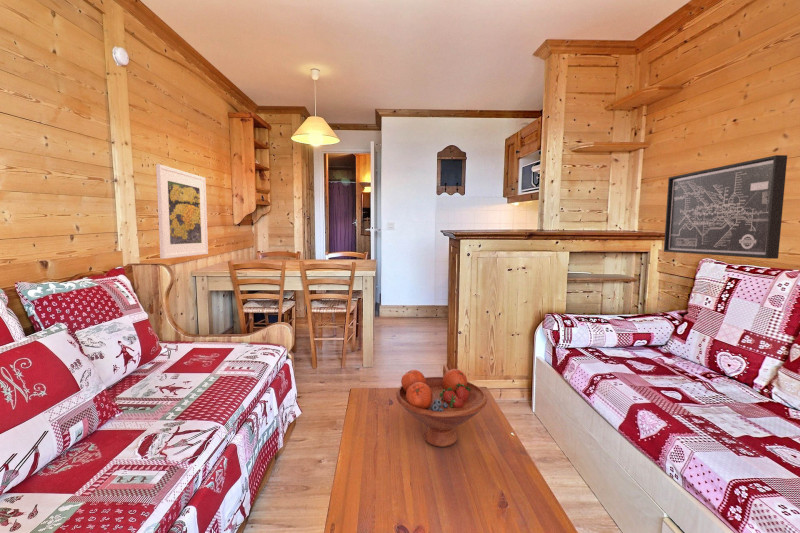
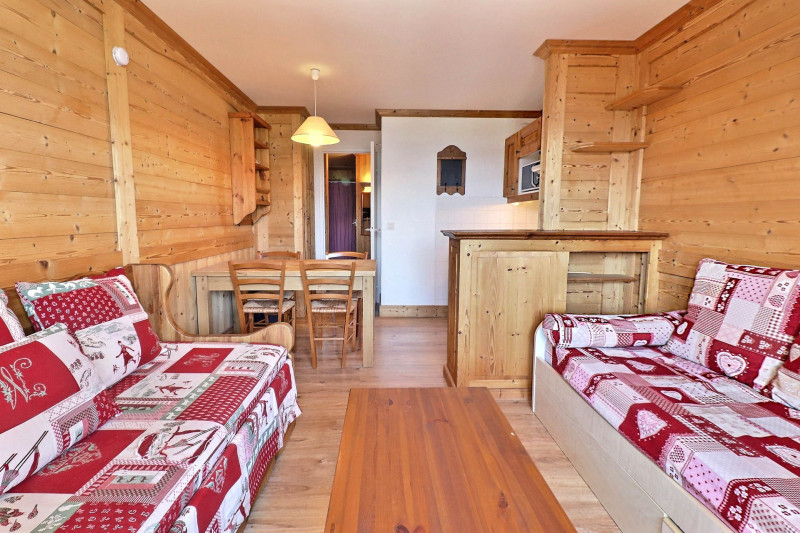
- wall art [663,154,788,260]
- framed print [155,163,209,260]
- fruit bowl [395,368,488,448]
